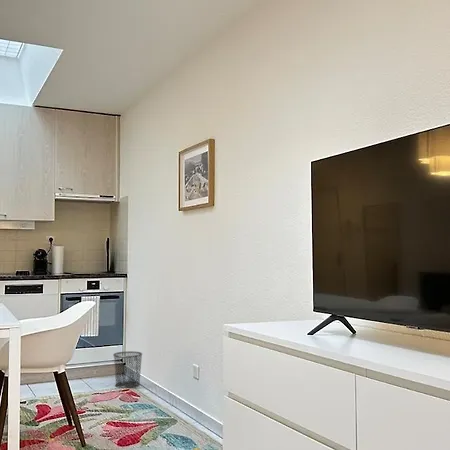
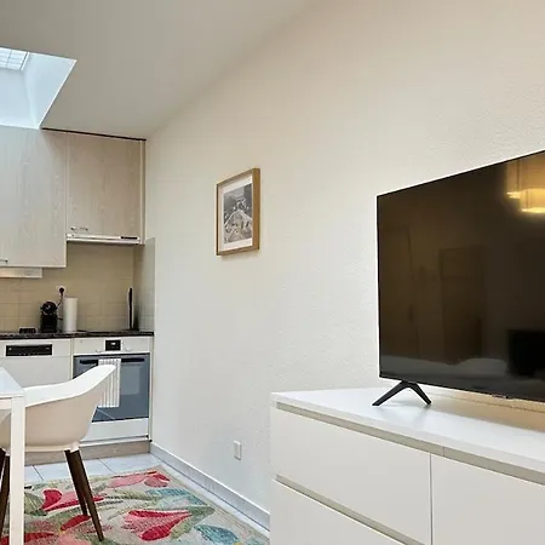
- waste bin [112,350,143,389]
